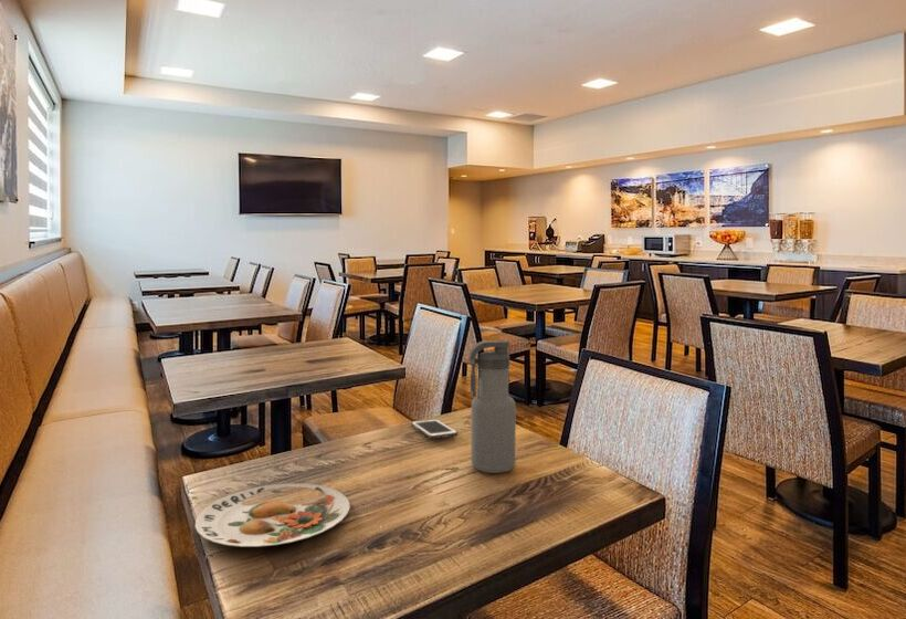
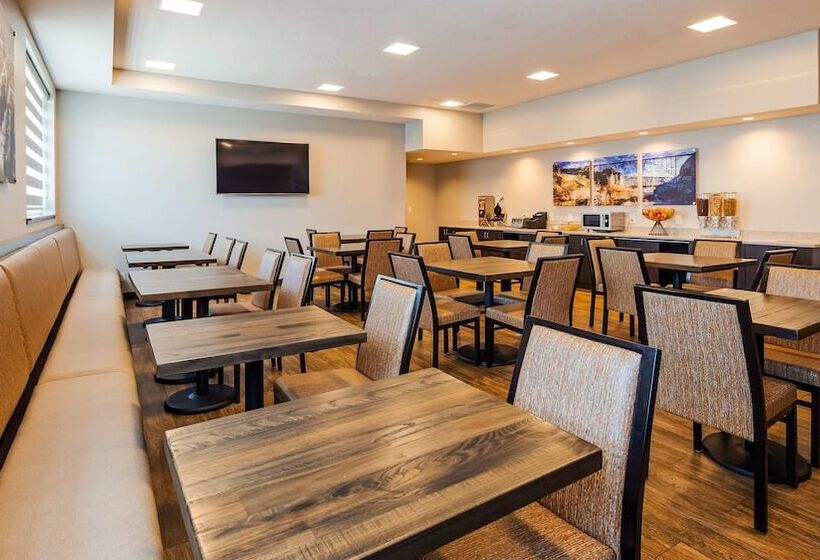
- plate [194,482,351,548]
- cell phone [410,418,459,440]
- water bottle [467,339,517,474]
